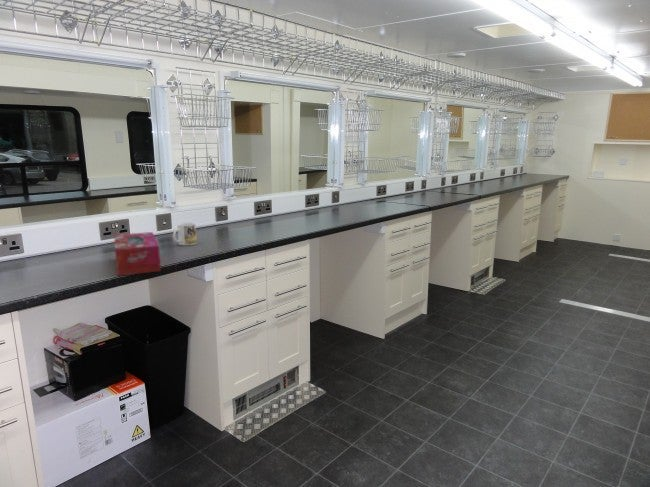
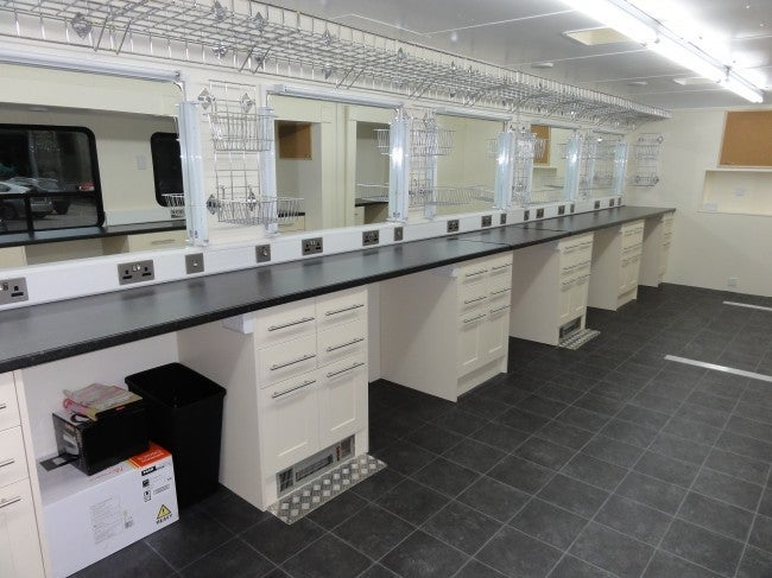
- mug [172,222,198,246]
- tissue box [113,231,162,277]
